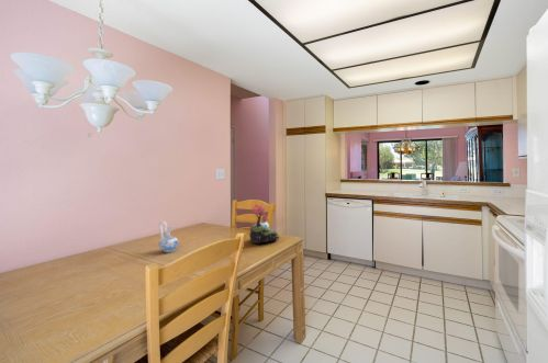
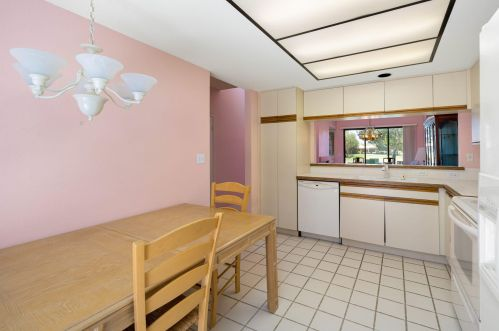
- ceramic pitcher [158,220,179,253]
- plant [248,203,280,245]
